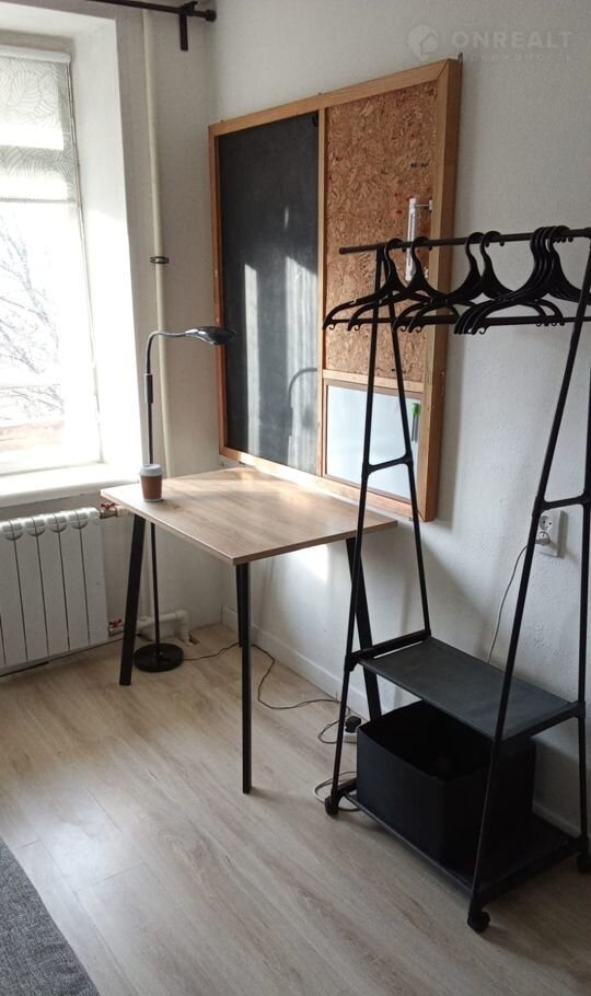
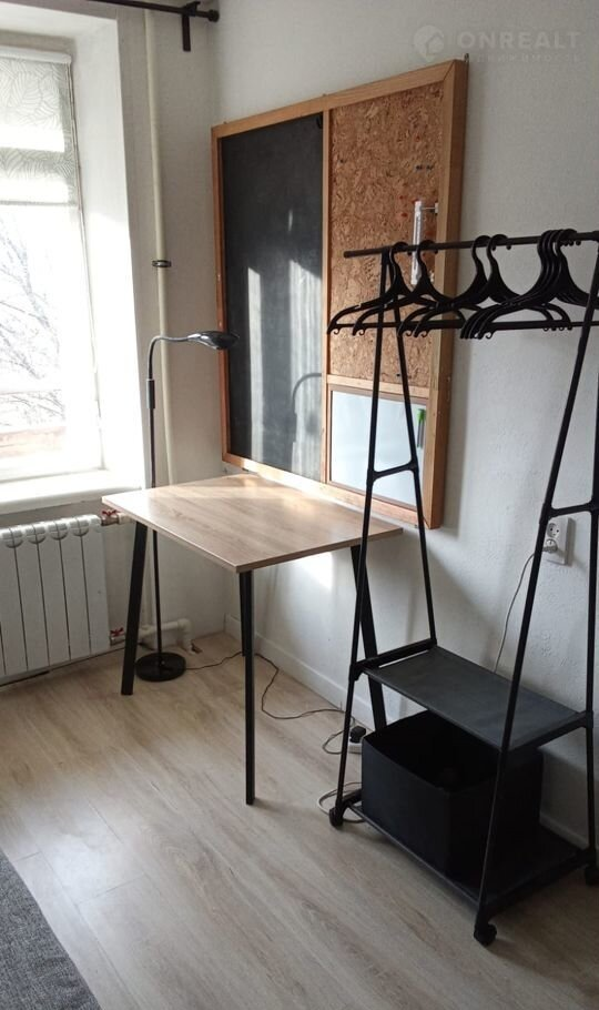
- coffee cup [137,463,165,502]
